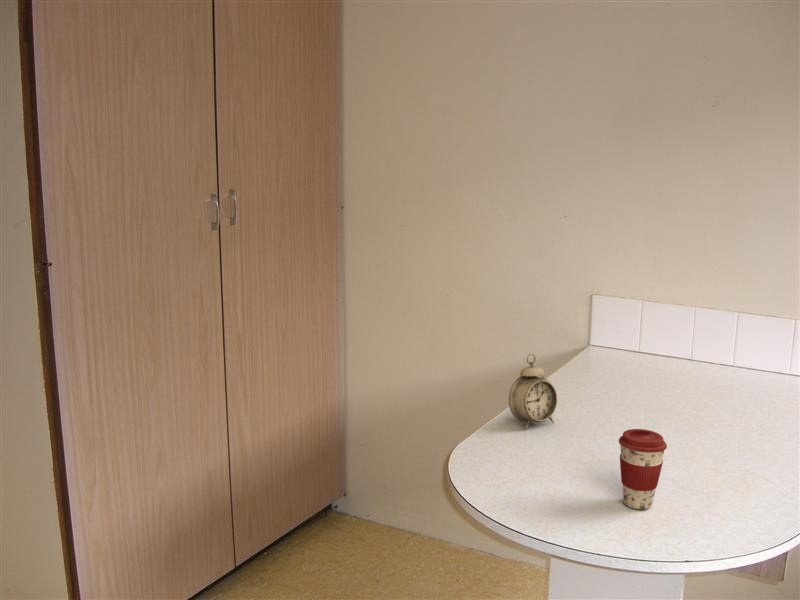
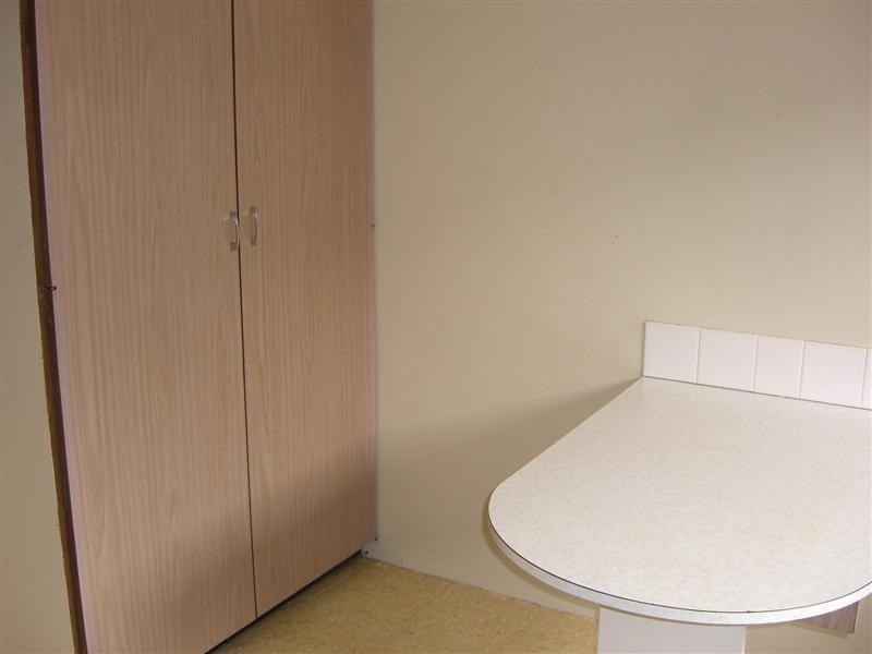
- alarm clock [508,353,558,431]
- coffee cup [618,428,668,511]
